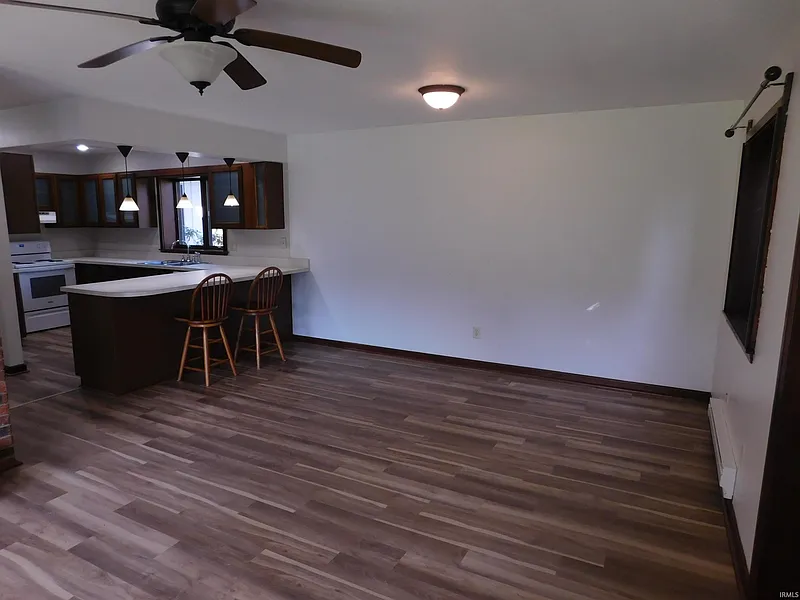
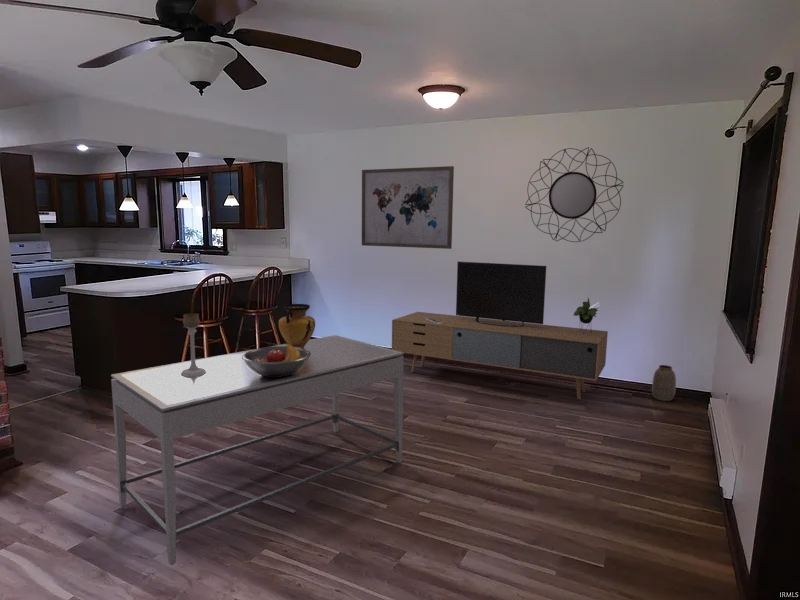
+ dining table [110,334,405,566]
+ wall art [361,165,455,250]
+ fruit bowl [242,342,311,377]
+ vase [651,364,677,402]
+ candle holder [180,312,207,377]
+ home mirror [524,146,625,243]
+ media console [391,261,609,400]
+ vase [278,303,316,349]
